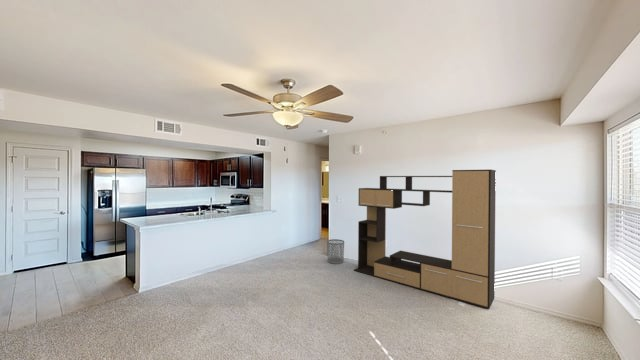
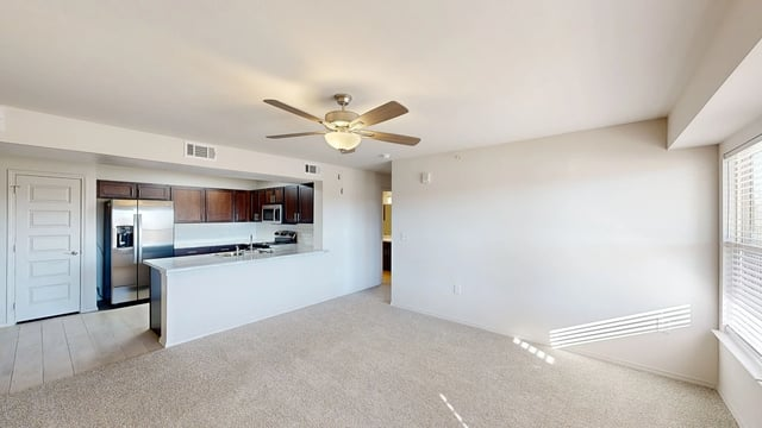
- waste bin [326,238,345,265]
- media console [353,168,497,310]
